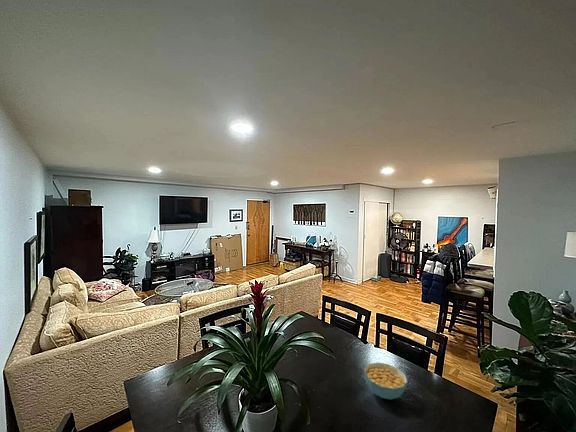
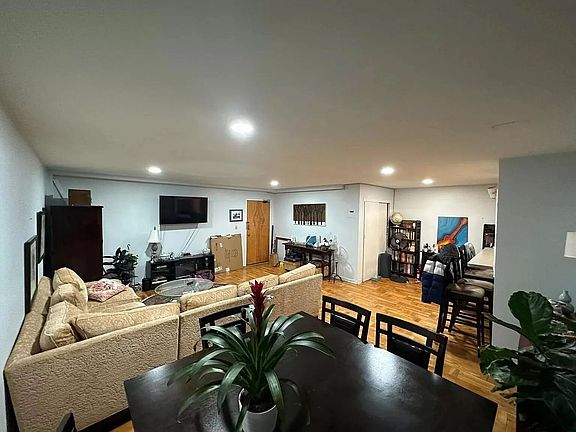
- cereal bowl [363,362,408,400]
